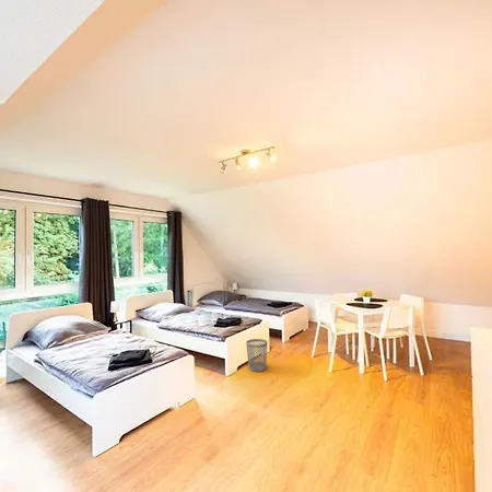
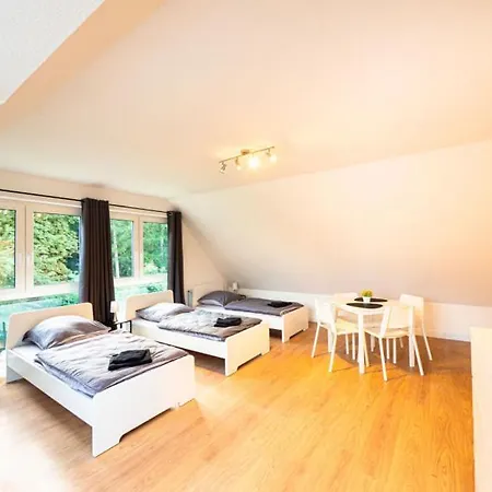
- wastebasket [245,338,268,373]
